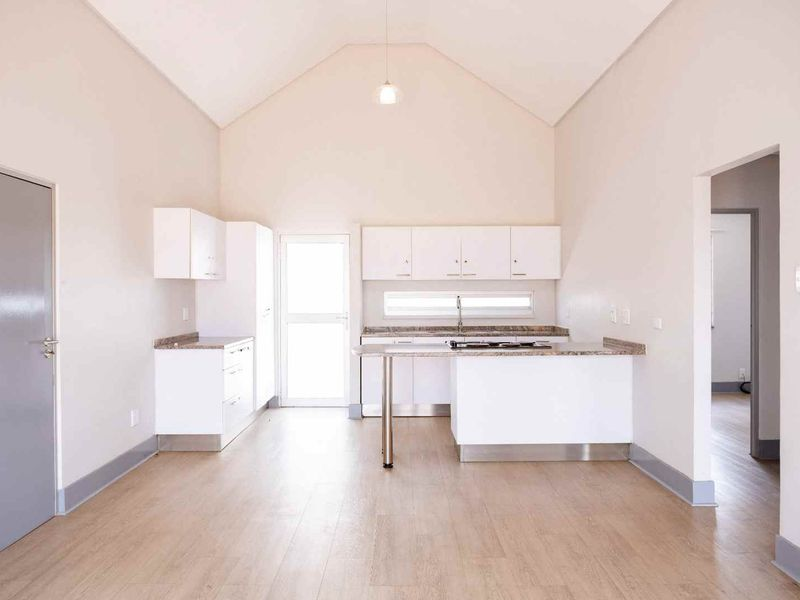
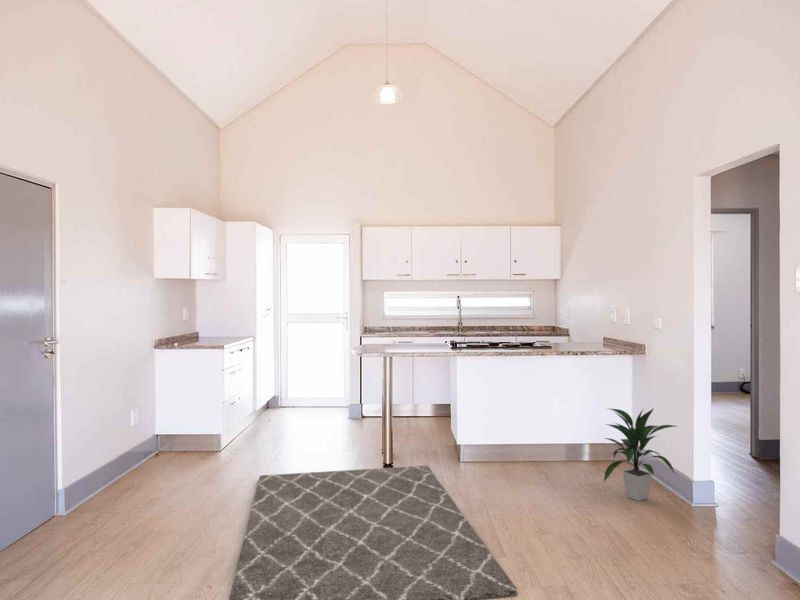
+ rug [228,465,519,600]
+ indoor plant [602,407,678,502]
